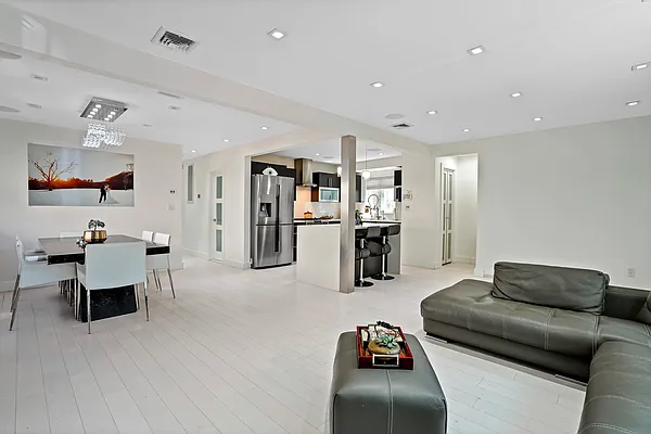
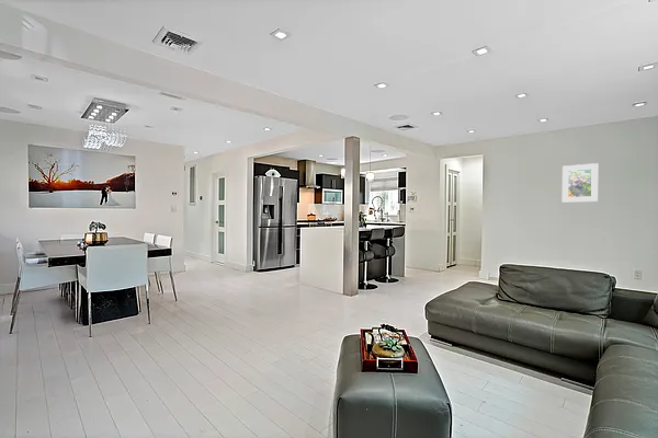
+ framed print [561,162,599,203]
